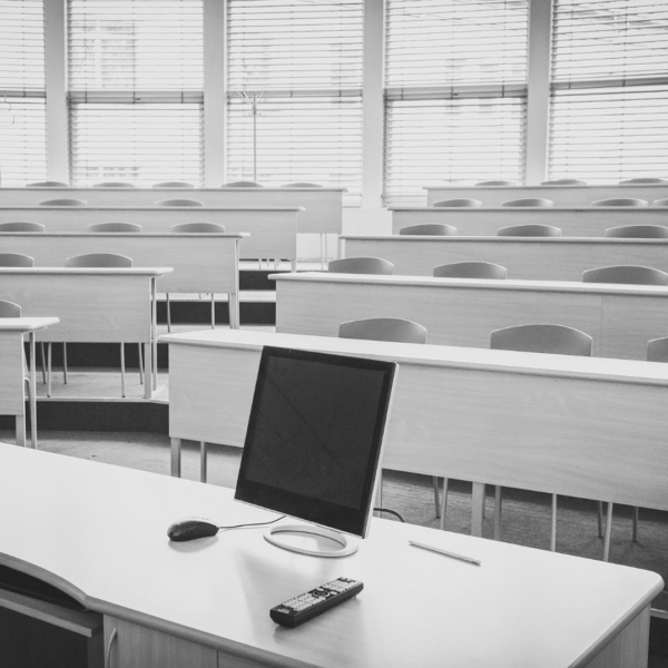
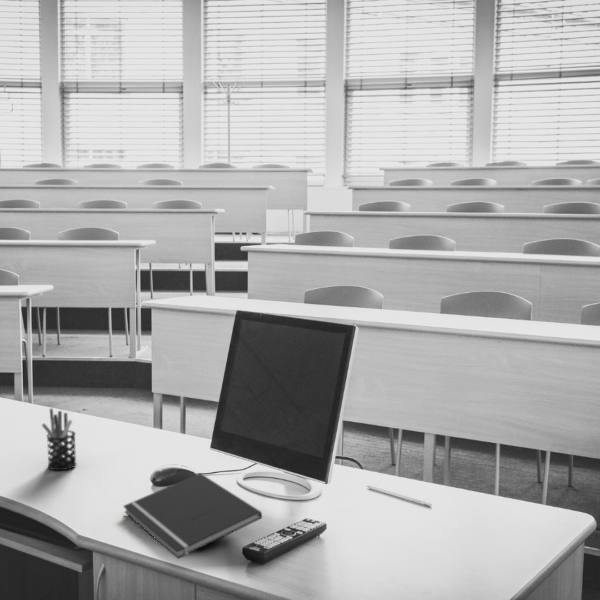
+ pen holder [41,408,77,471]
+ notepad [122,472,263,560]
